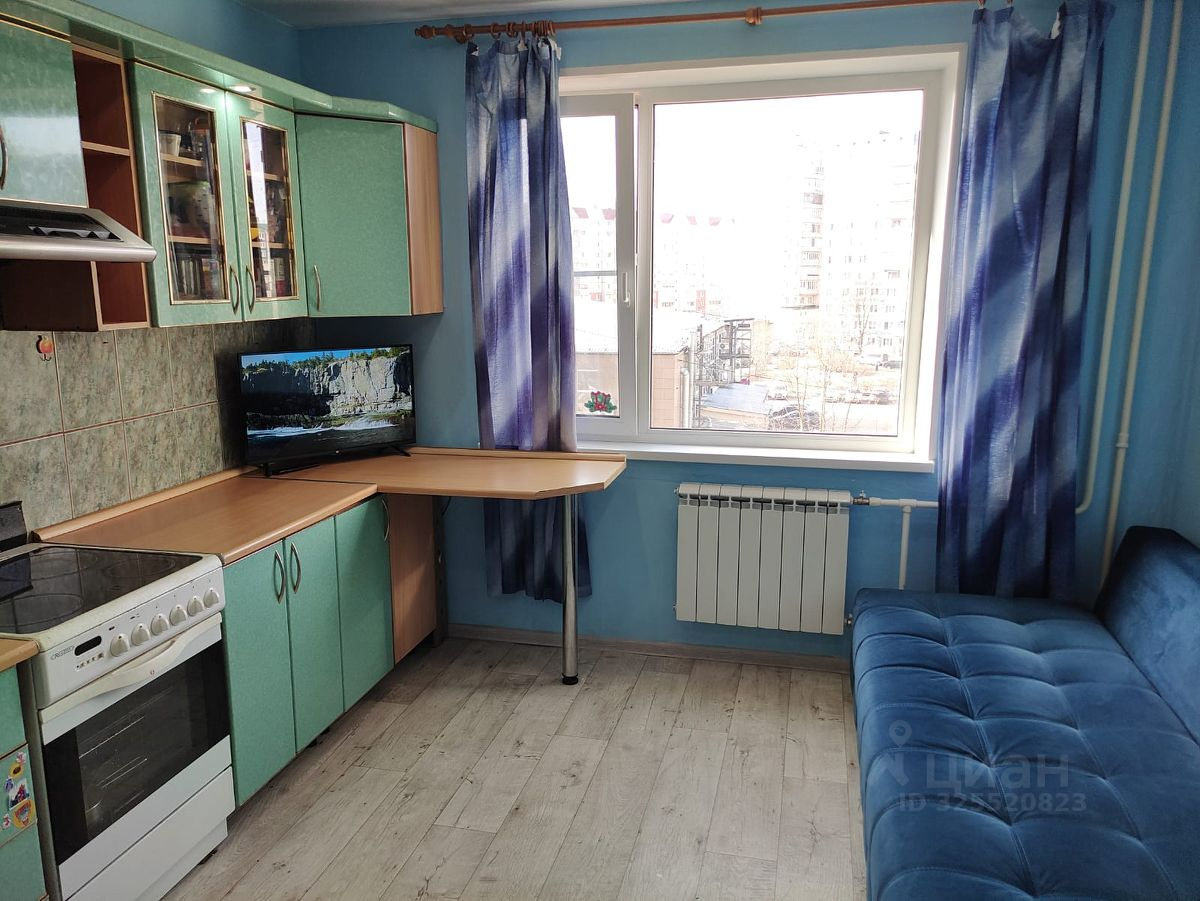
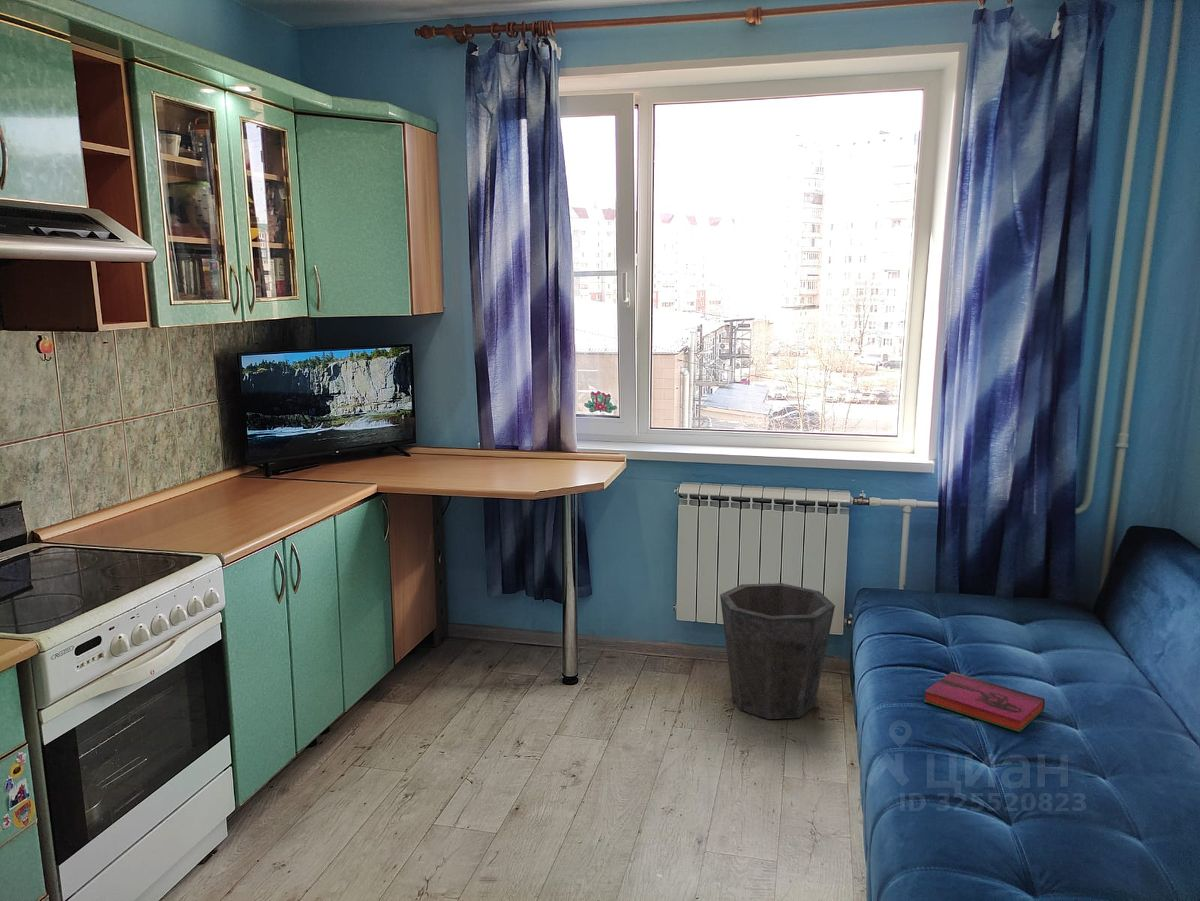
+ hardback book [923,671,1046,733]
+ waste bin [719,582,836,720]
